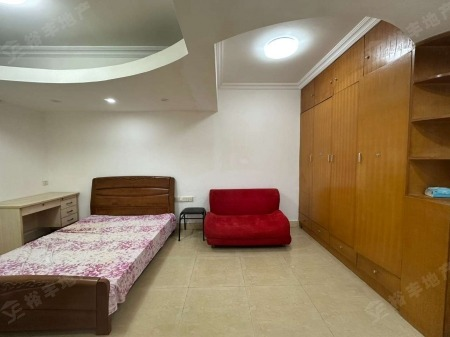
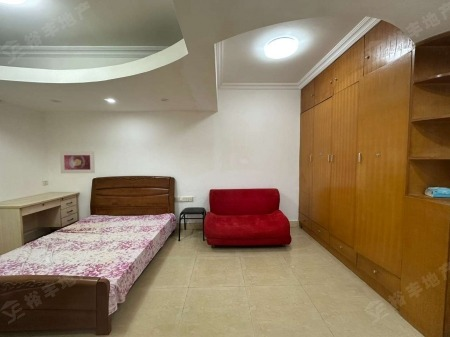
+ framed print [59,150,96,174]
